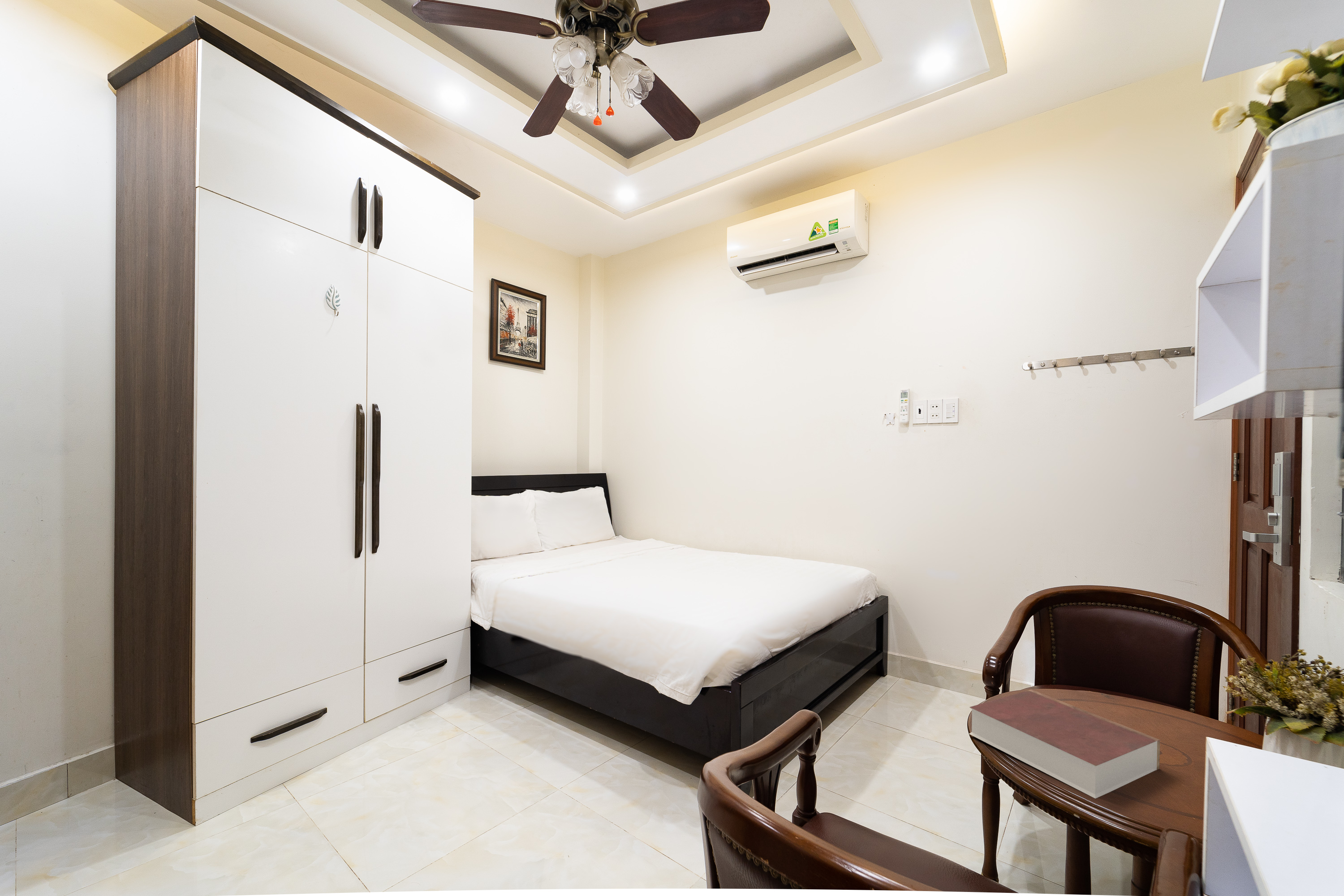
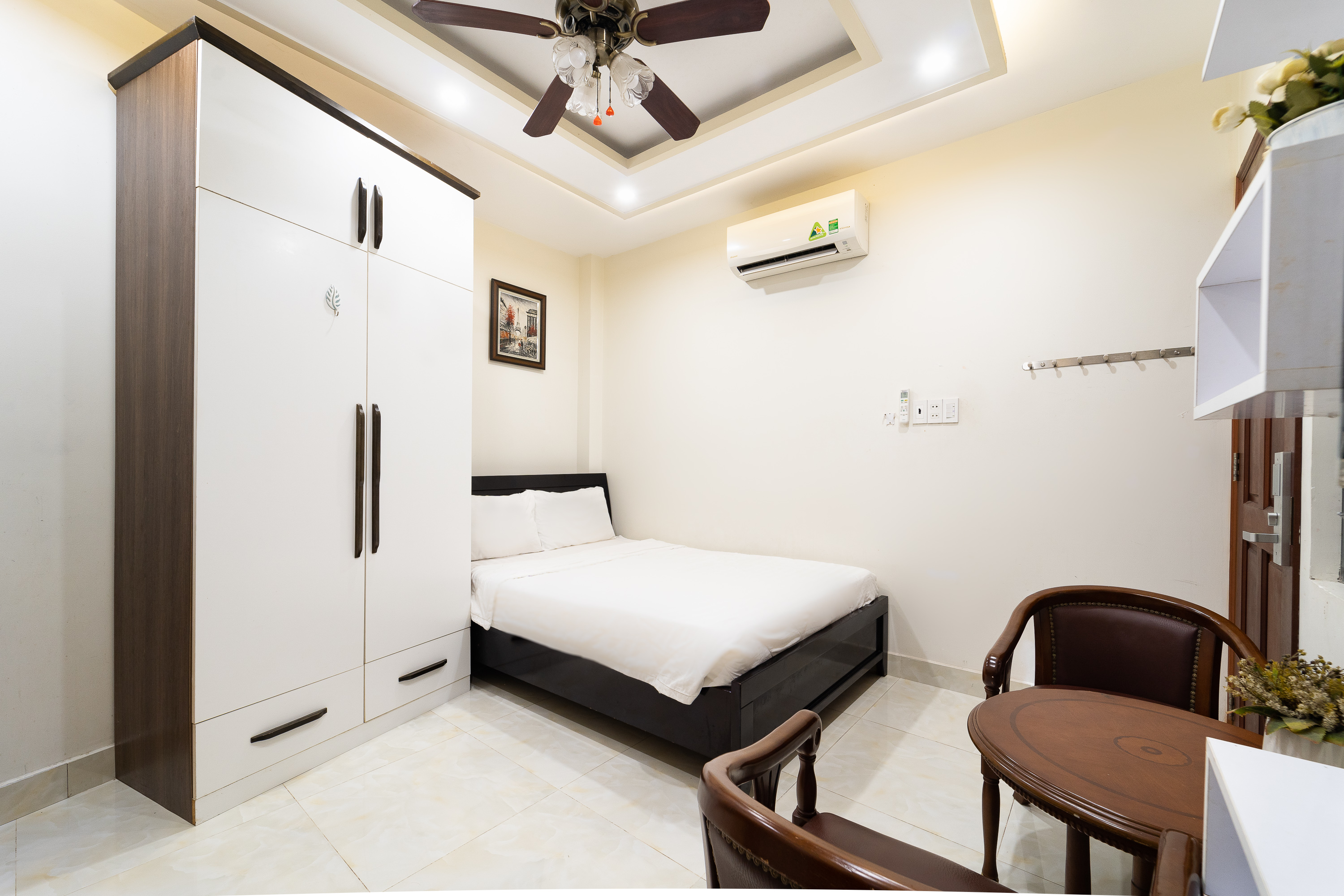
- book [969,689,1160,799]
